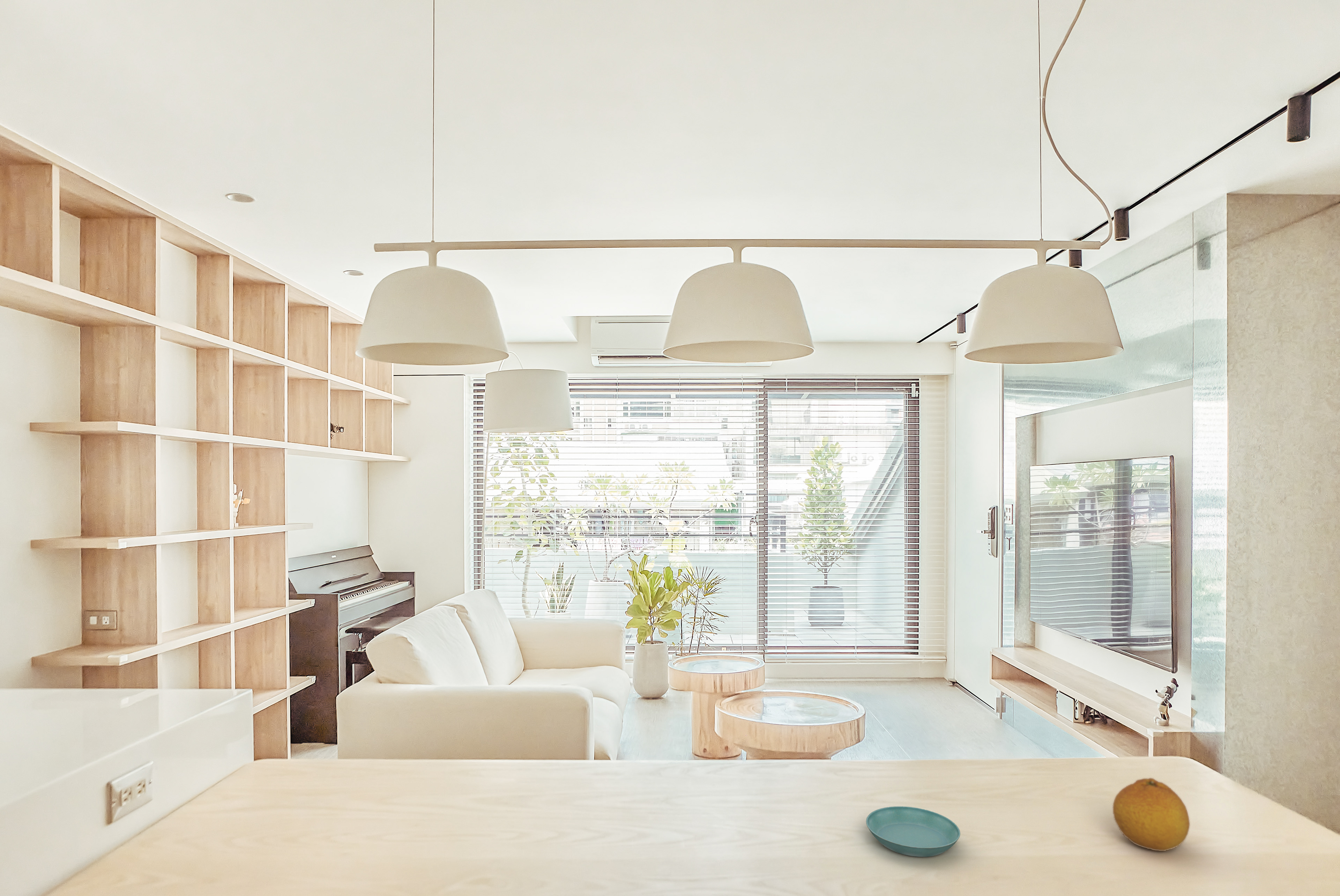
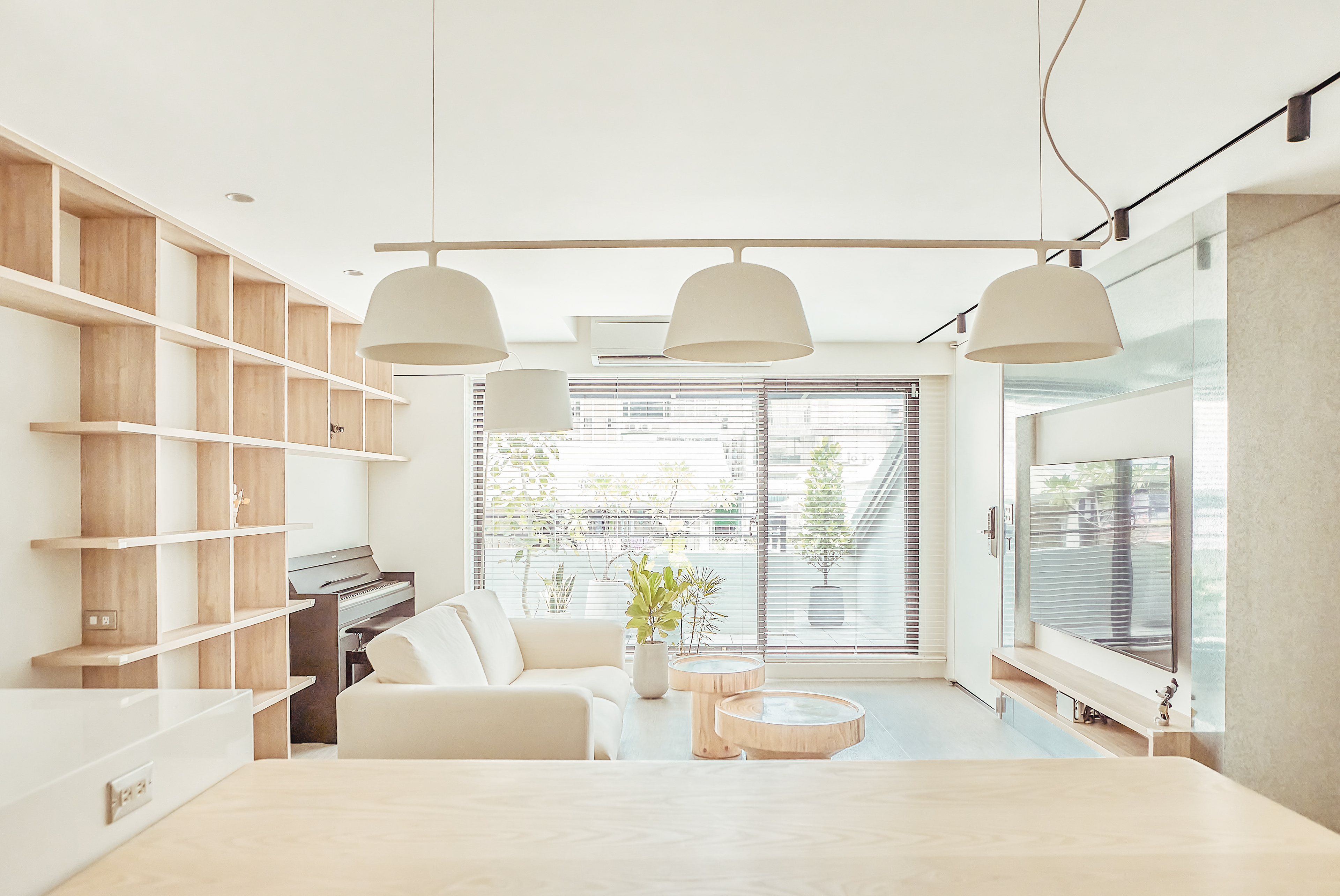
- saucer [866,806,961,857]
- fruit [1112,777,1190,851]
